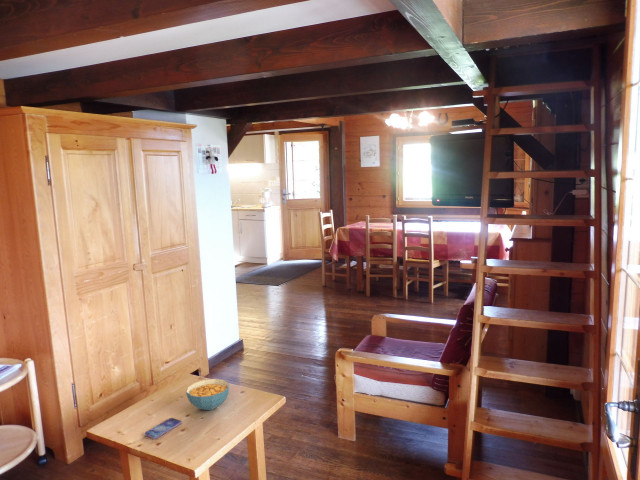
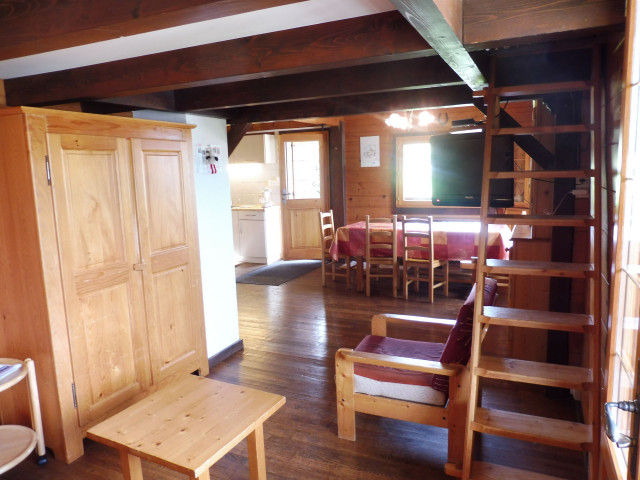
- smartphone [143,417,182,440]
- cereal bowl [185,378,230,411]
